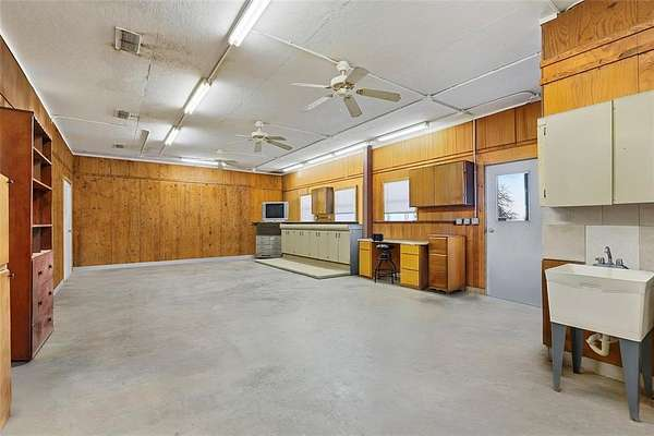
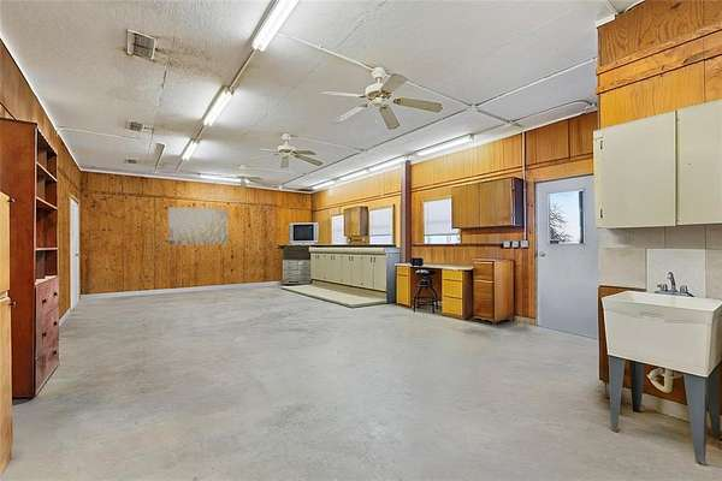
+ wall art [167,206,230,247]
